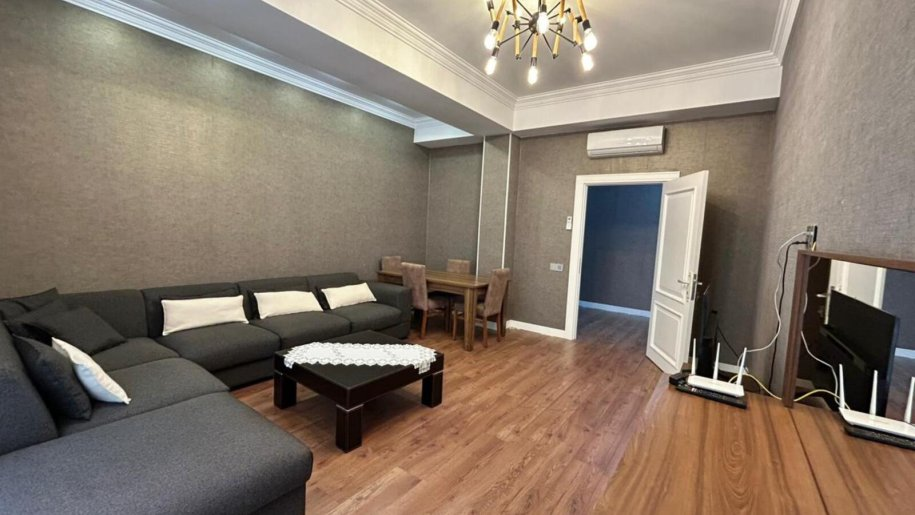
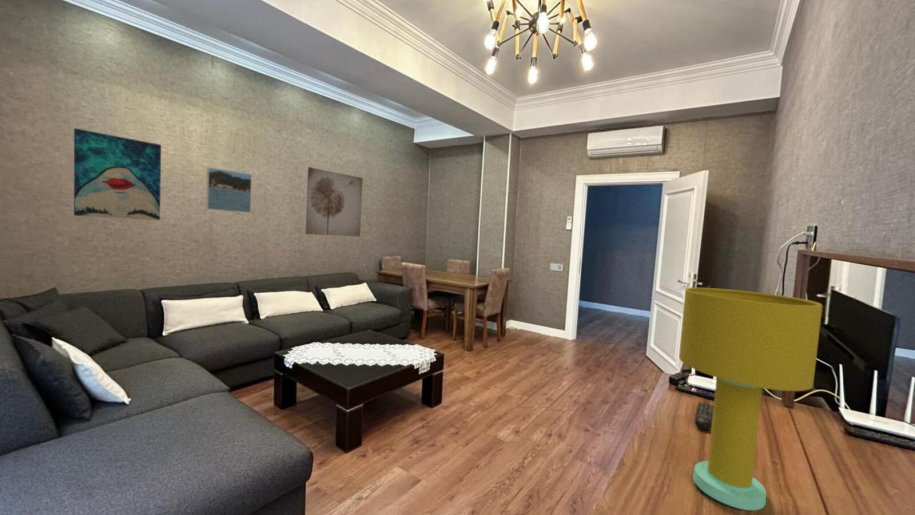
+ remote control [693,400,714,431]
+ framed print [205,166,253,214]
+ wall art [305,166,364,237]
+ table lamp [678,287,823,512]
+ wall art [73,127,162,221]
